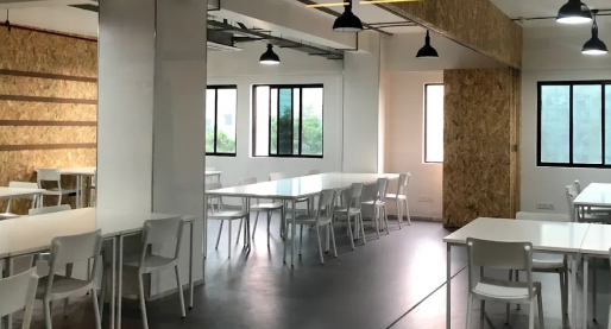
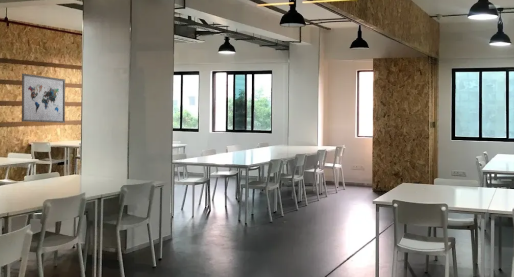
+ wall art [21,72,66,124]
